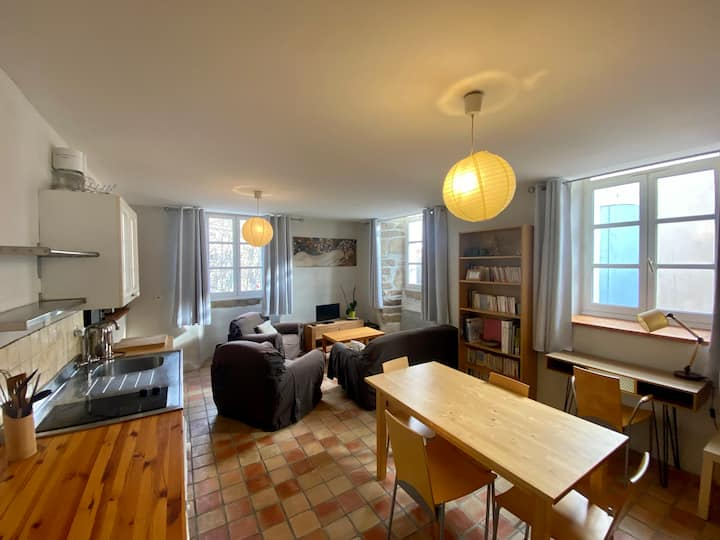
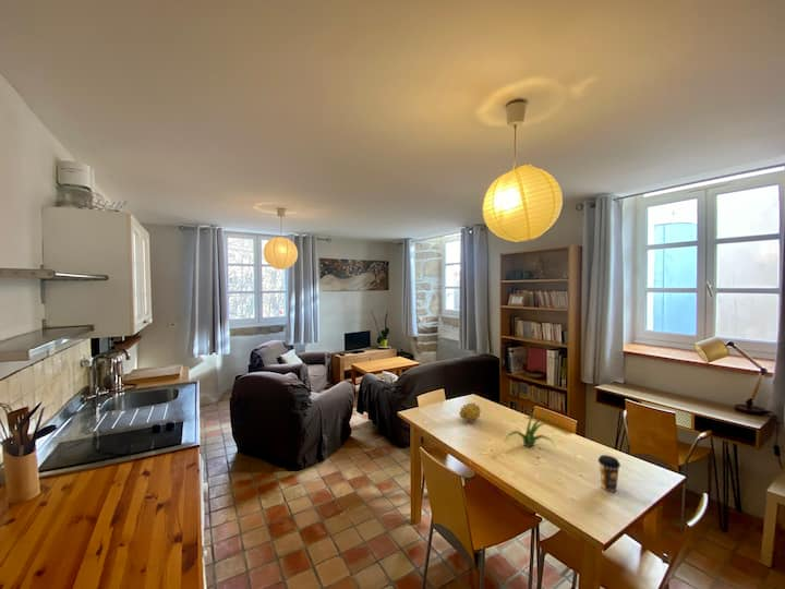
+ fruit [458,401,482,423]
+ coffee cup [596,454,621,493]
+ plant [503,410,556,448]
